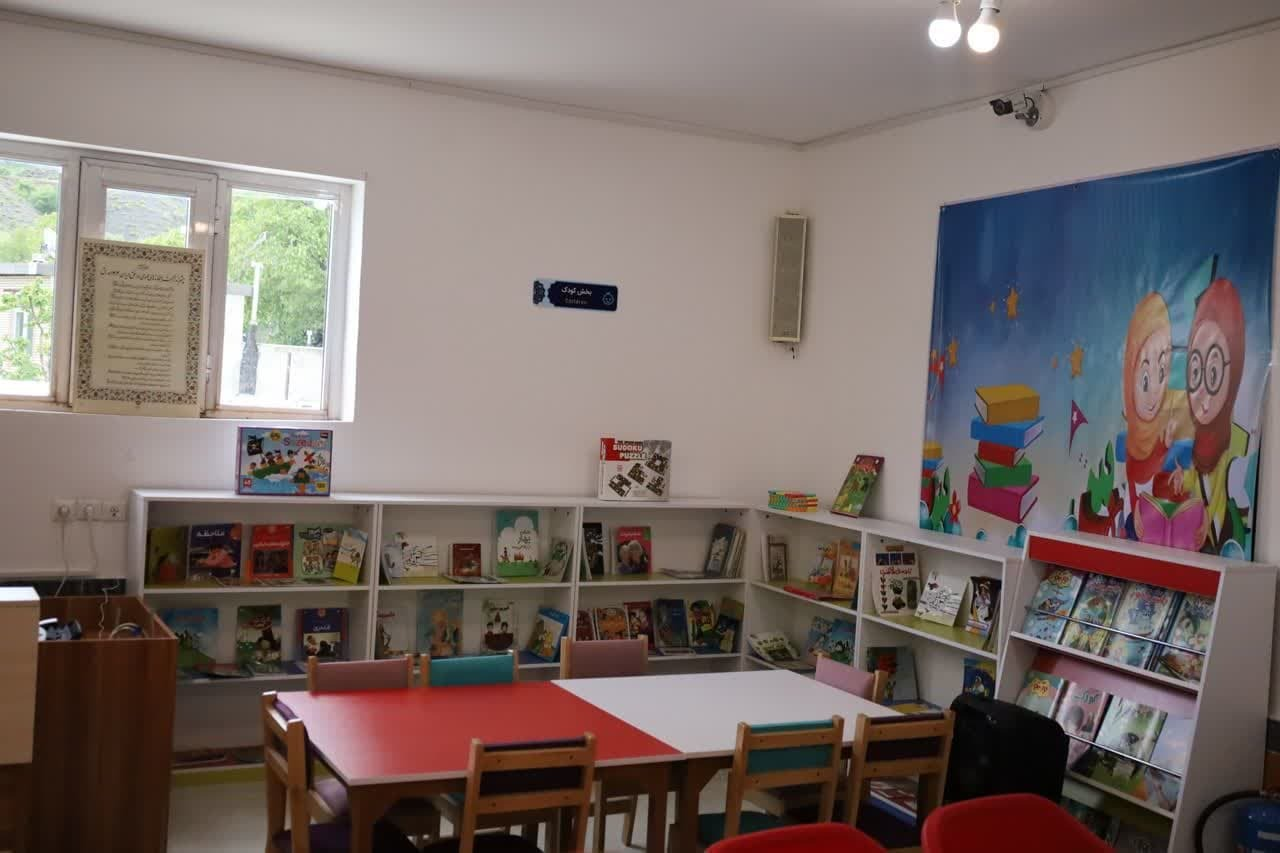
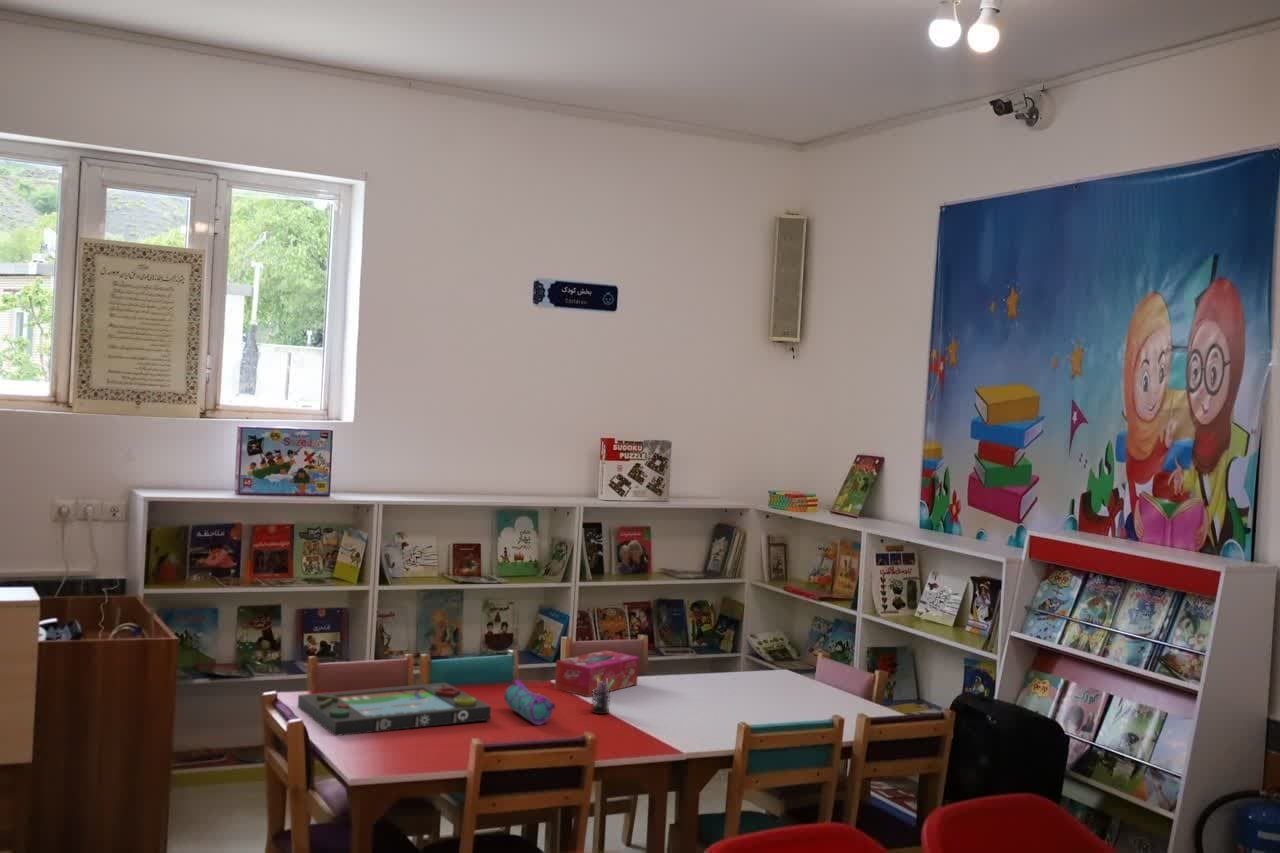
+ pen holder [590,676,614,715]
+ tissue box [554,649,640,698]
+ pencil case [503,679,556,726]
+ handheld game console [297,682,492,737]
